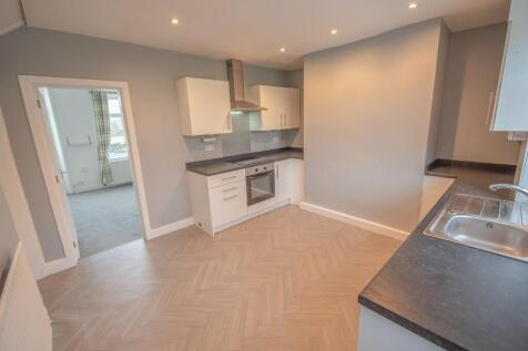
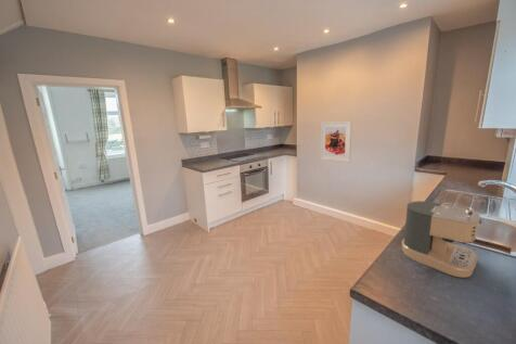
+ coffee maker [400,200,513,279]
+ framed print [320,119,352,163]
